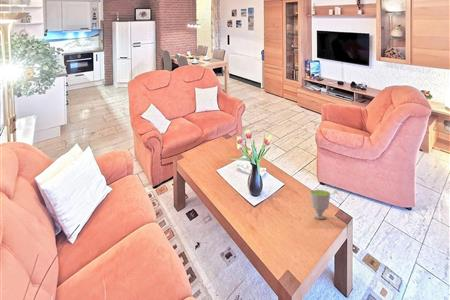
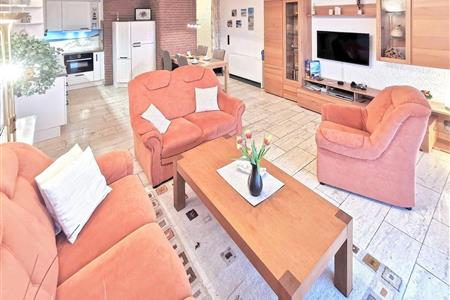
- cup [309,189,332,220]
